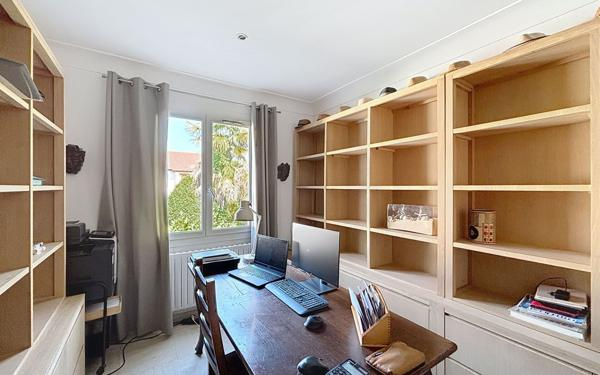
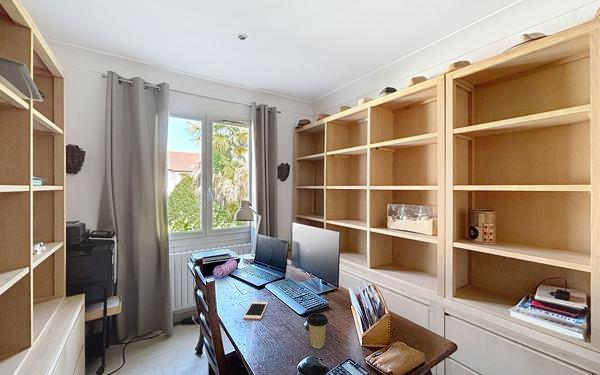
+ coffee cup [306,312,329,349]
+ cell phone [243,301,269,320]
+ pencil case [212,257,238,279]
